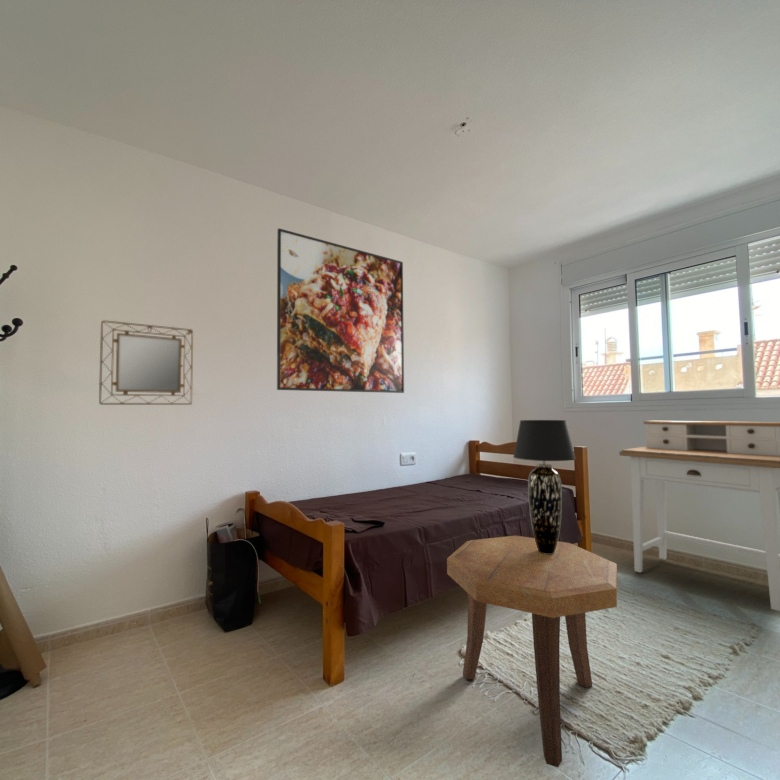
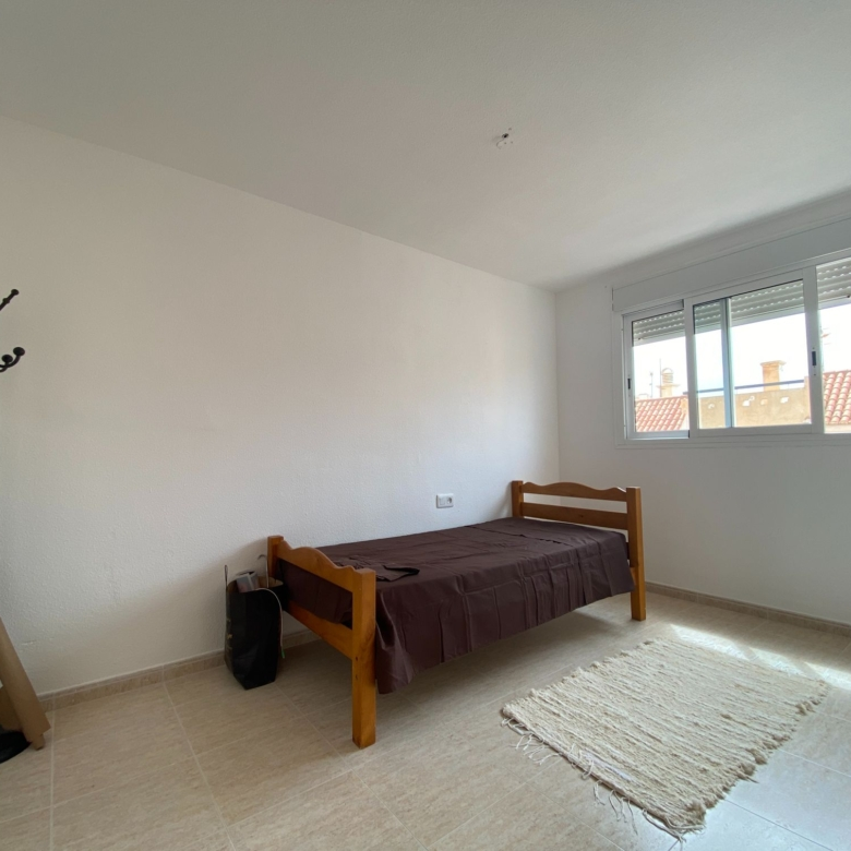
- table lamp [512,419,577,554]
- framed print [276,227,405,394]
- desk [618,420,780,612]
- home mirror [98,319,194,406]
- side table [446,535,618,768]
